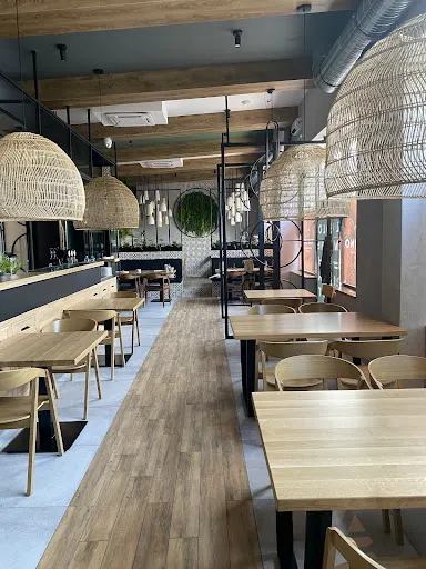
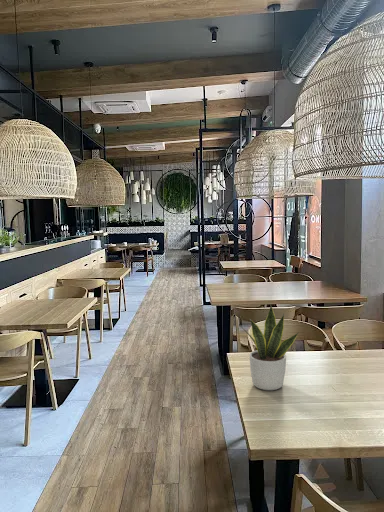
+ potted plant [238,305,300,391]
